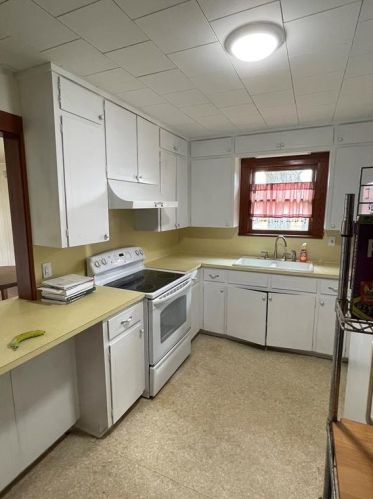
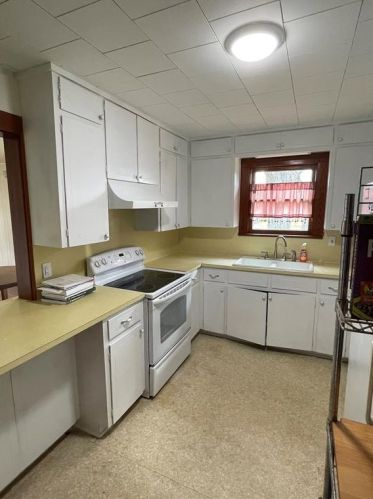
- banana [10,329,46,349]
